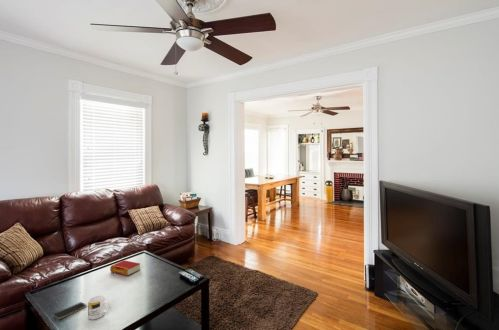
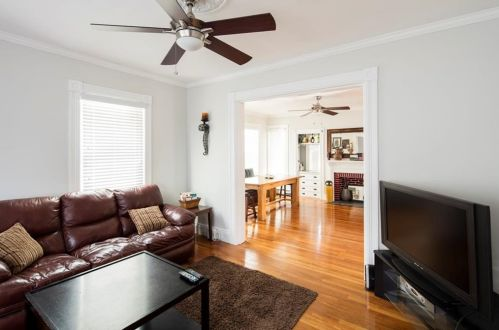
- mug [87,294,111,320]
- book [109,259,141,277]
- smartphone [52,301,88,320]
